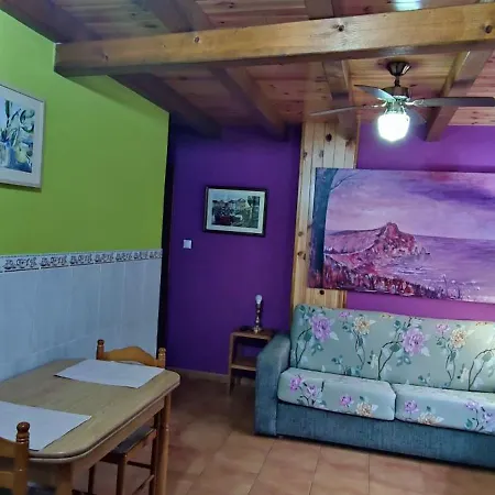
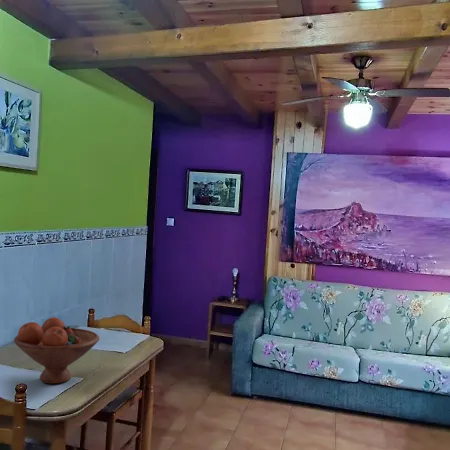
+ fruit bowl [13,316,100,385]
